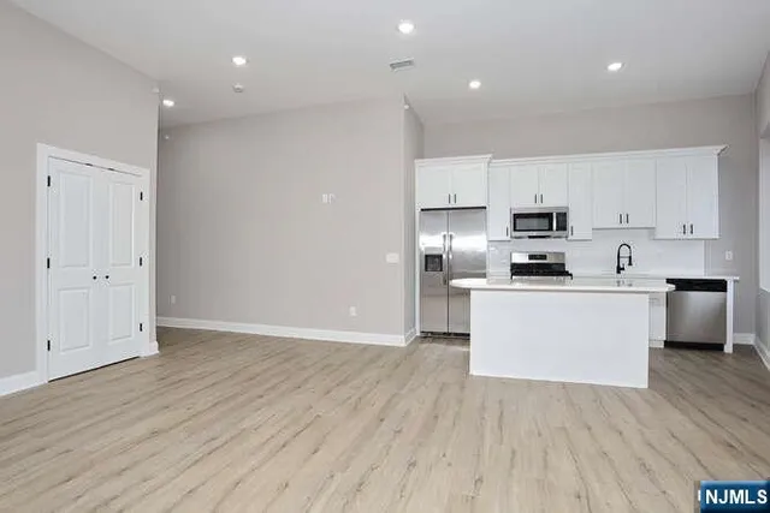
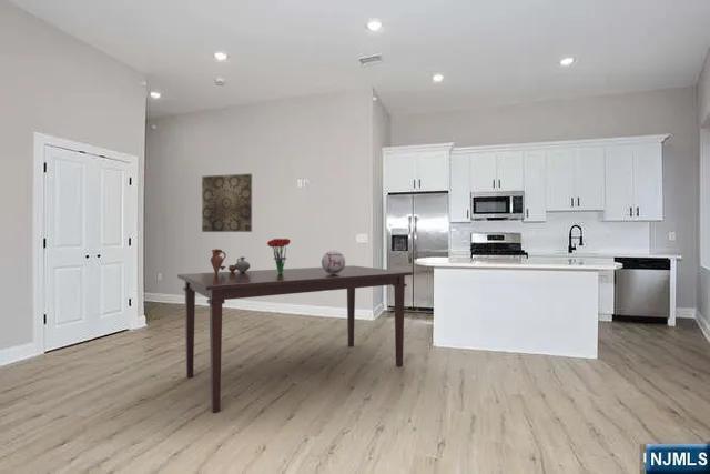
+ decorative ball [321,250,346,274]
+ wall art [201,173,253,233]
+ bouquet [266,238,292,273]
+ pottery [210,249,251,274]
+ dining table [176,264,414,414]
